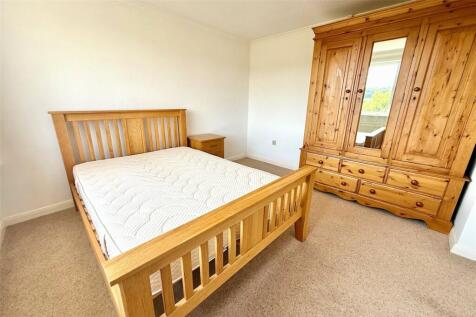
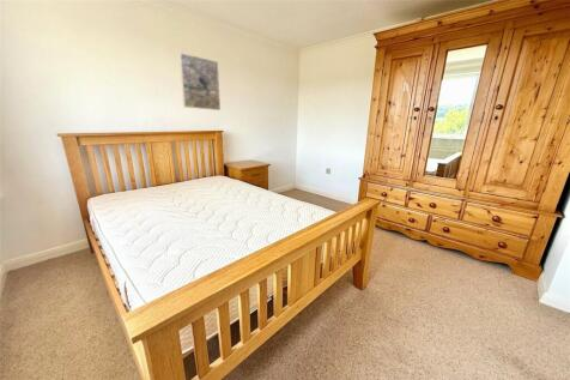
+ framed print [178,52,222,111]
